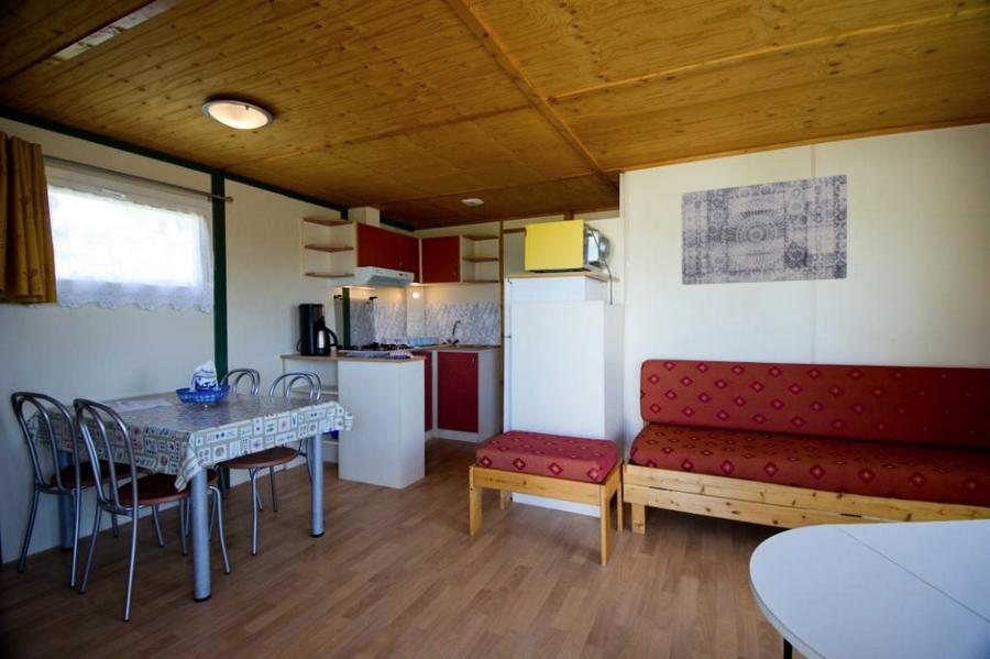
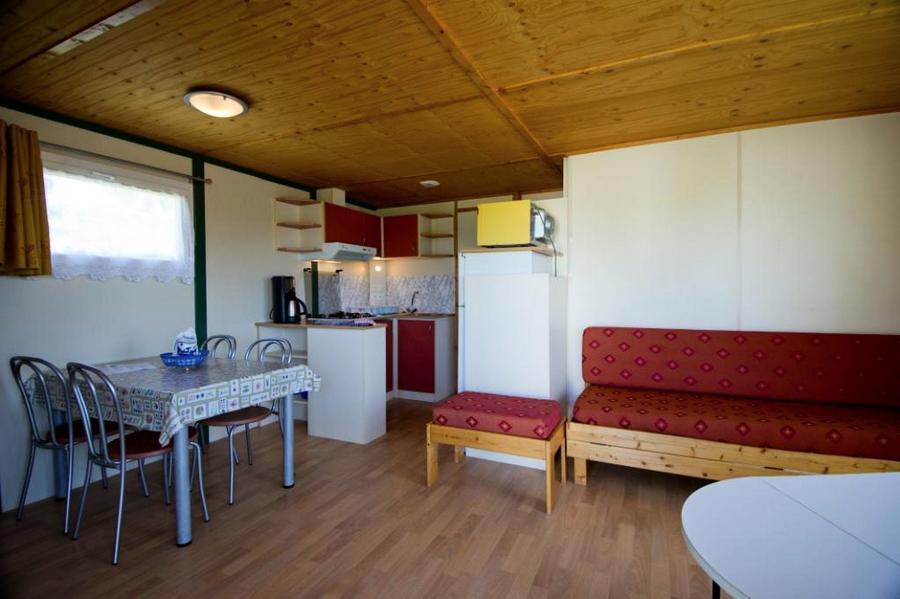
- wall art [681,174,848,286]
